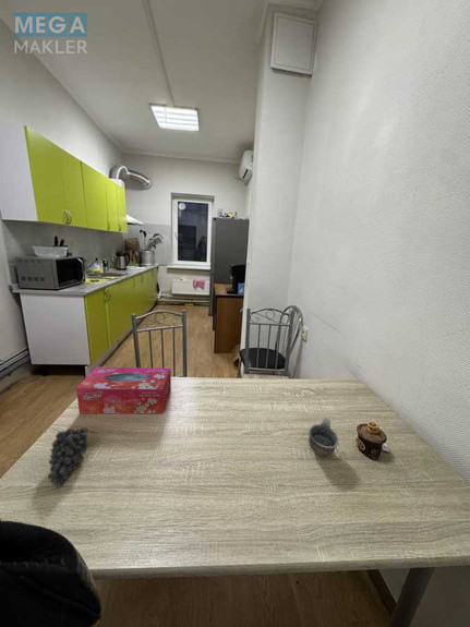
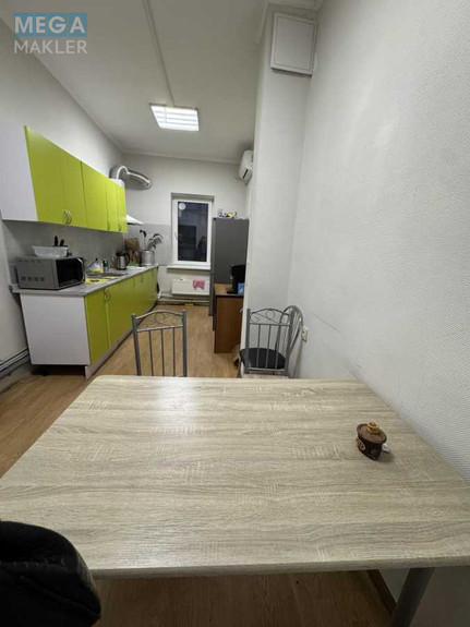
- tissue box [75,366,172,414]
- fruit [48,426,89,489]
- cup [308,417,339,458]
